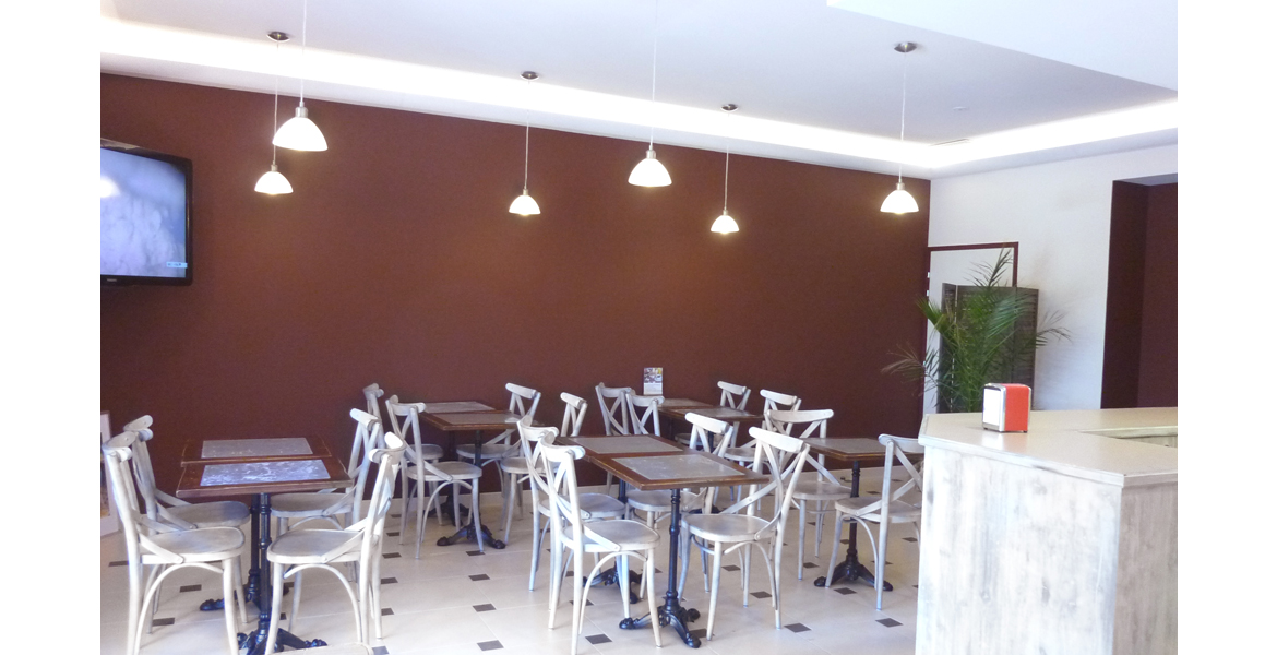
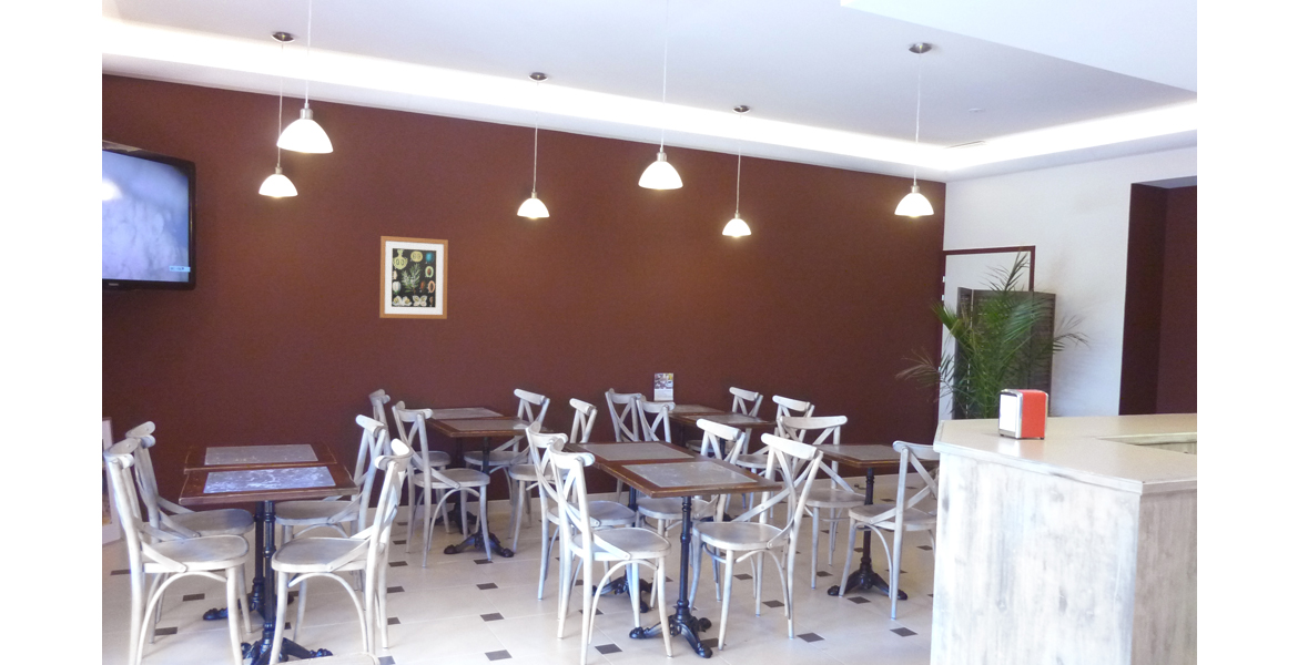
+ wall art [378,235,449,320]
